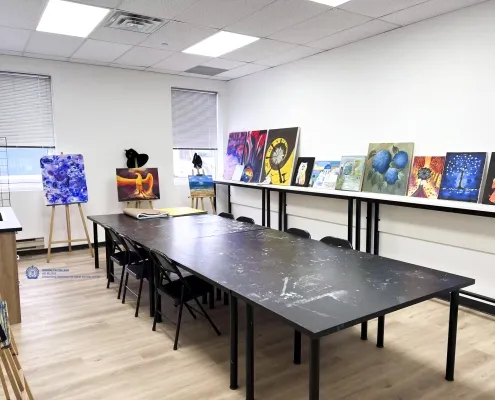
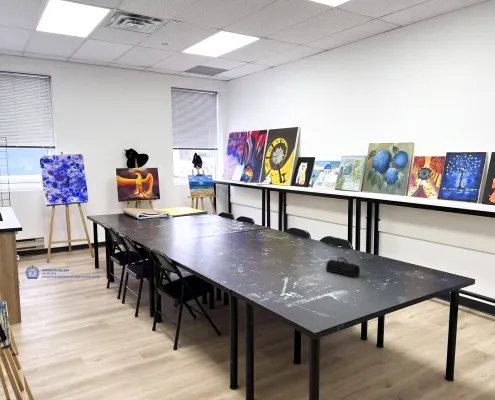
+ pencil case [325,256,361,278]
